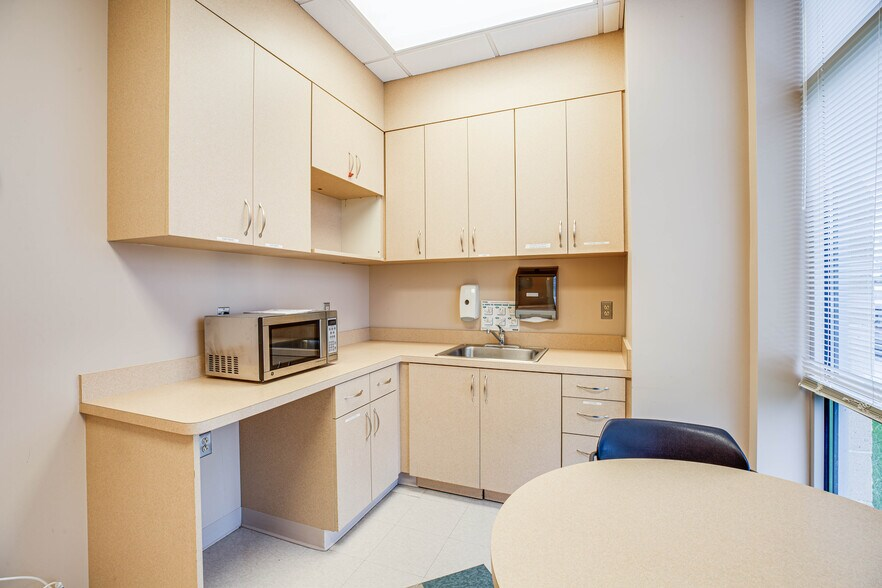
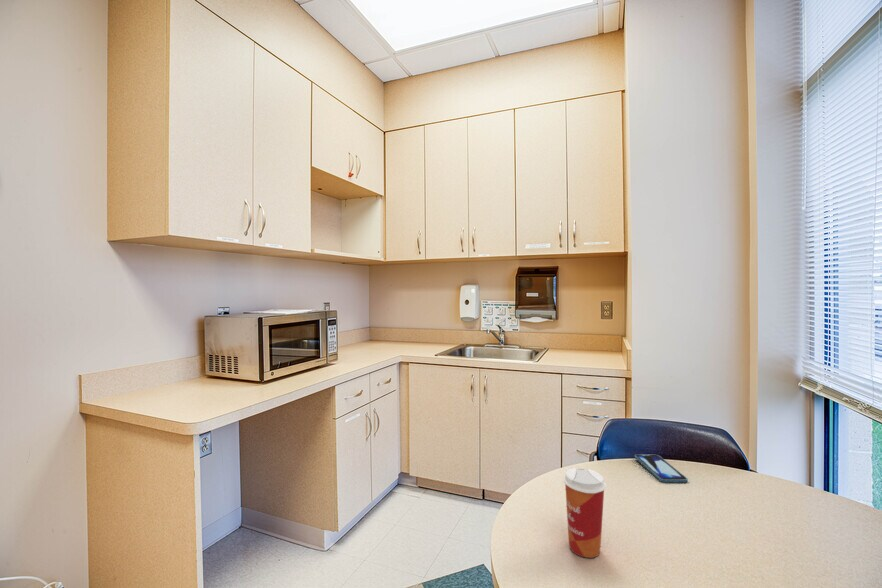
+ smartphone [634,454,689,483]
+ paper cup [562,467,607,559]
